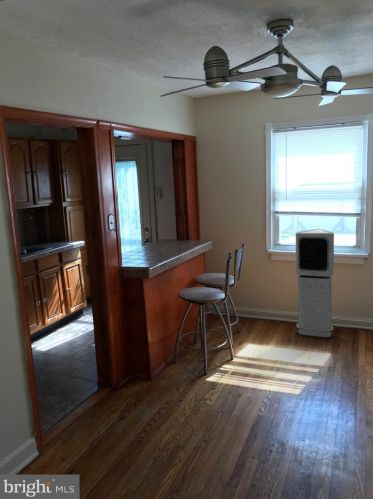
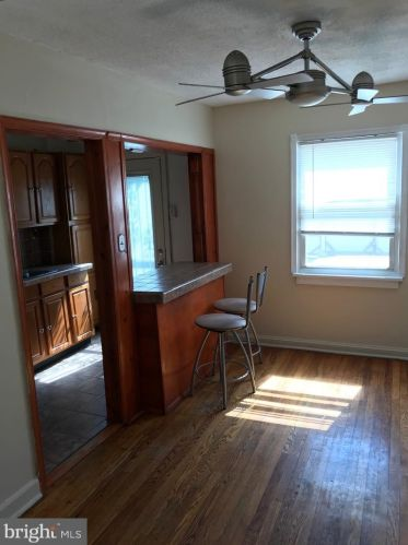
- air purifier [295,228,335,338]
